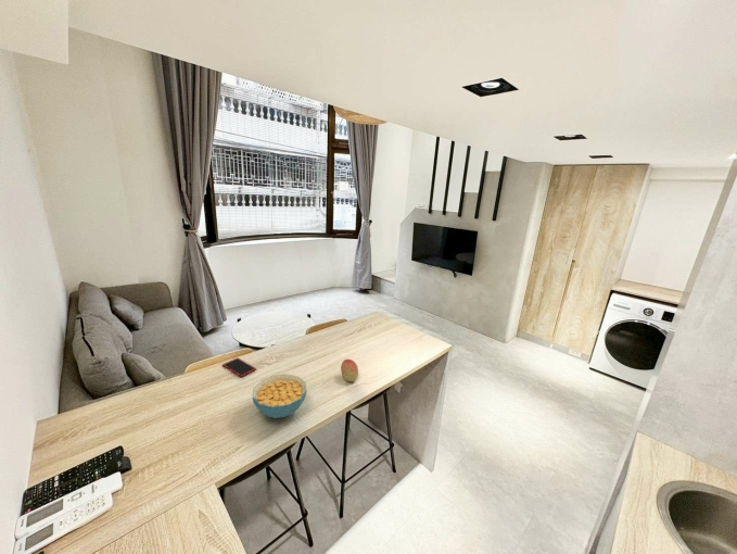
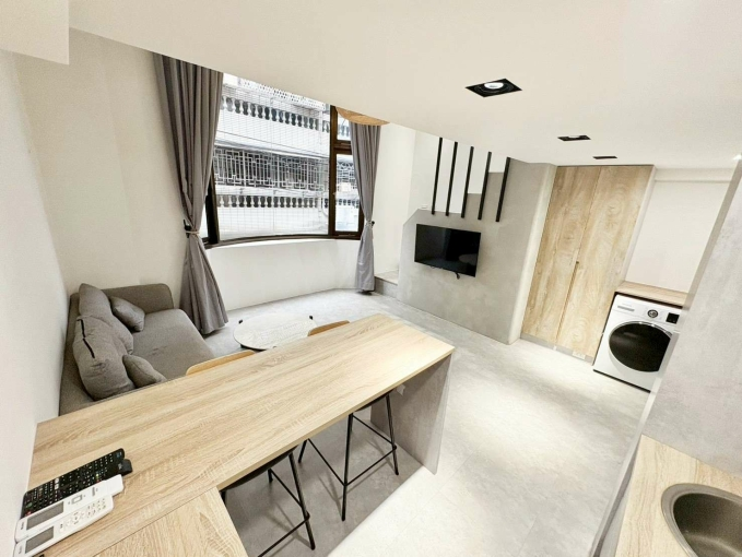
- cereal bowl [252,373,308,419]
- smartphone [221,356,257,378]
- fruit [340,358,359,382]
